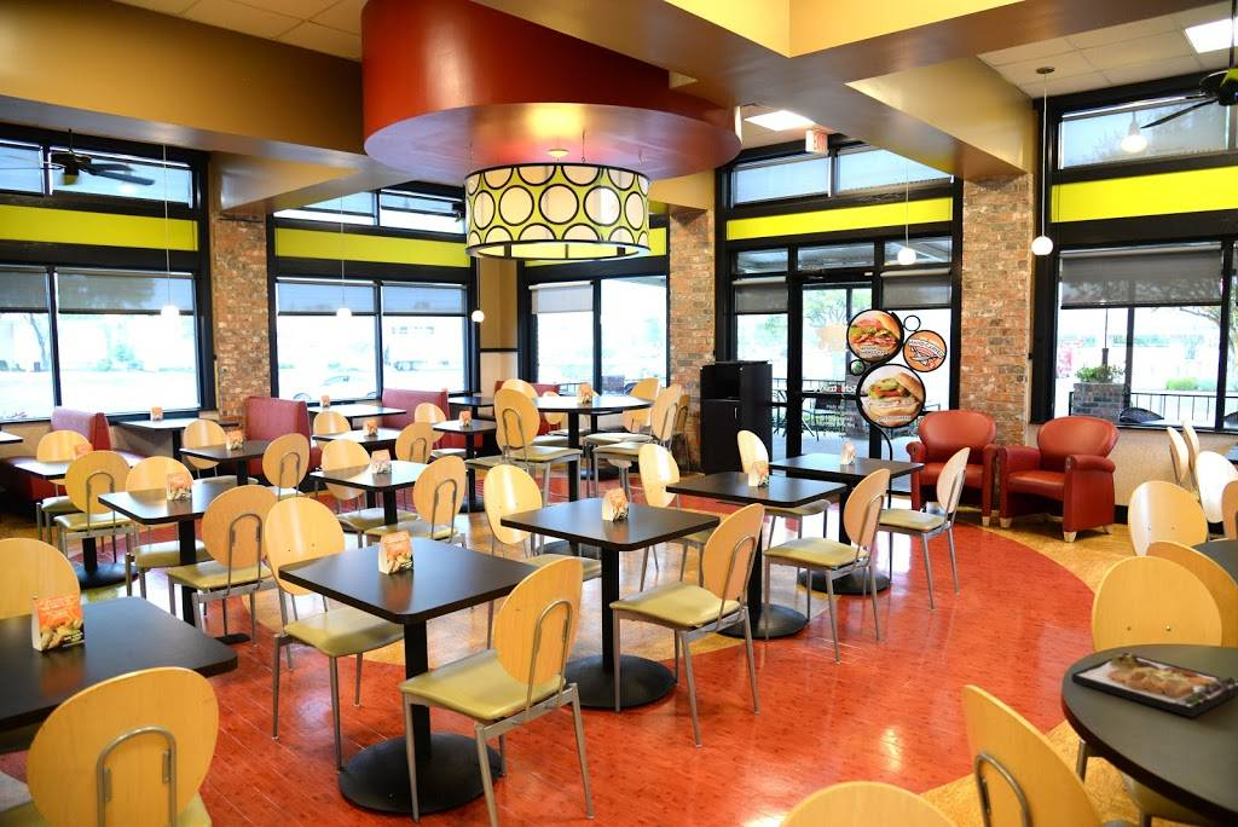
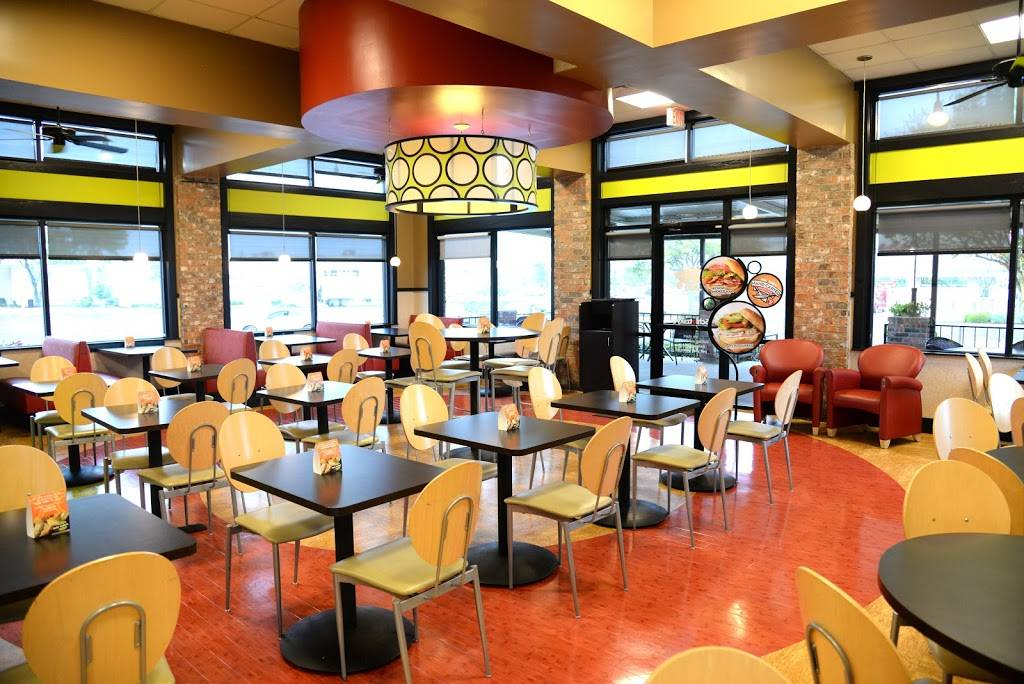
- food plate [1070,652,1238,718]
